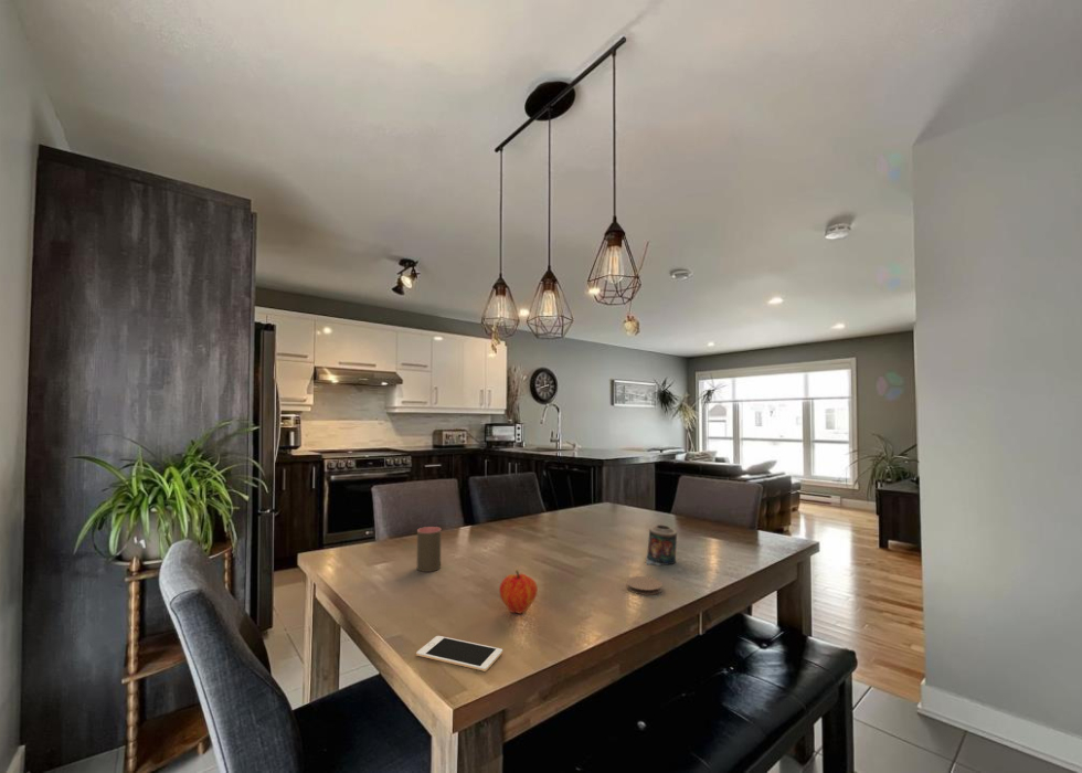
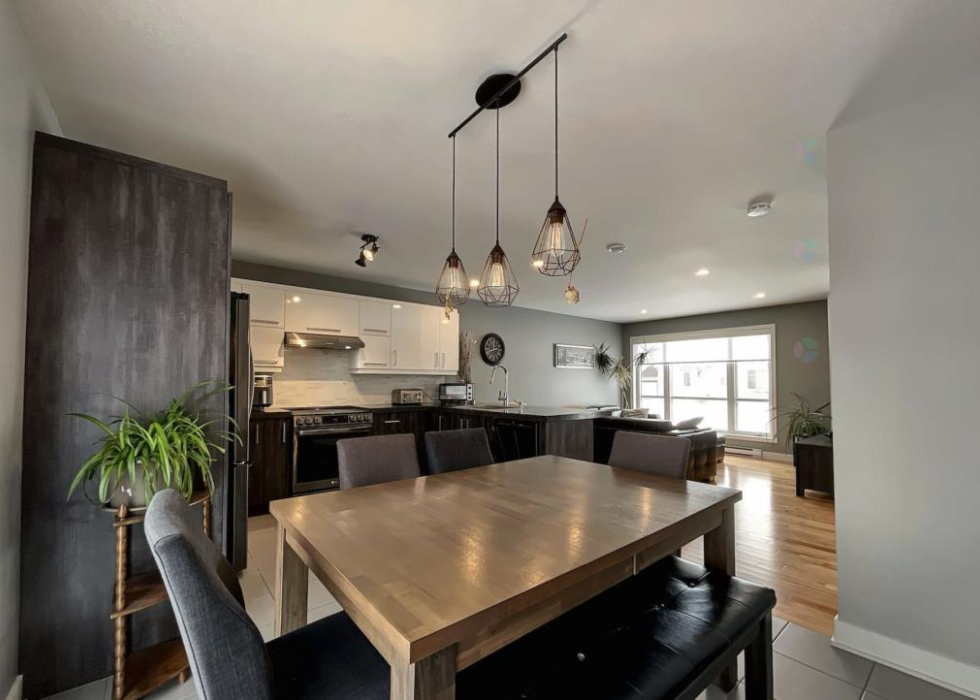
- candle [646,523,678,566]
- cup [416,526,442,573]
- coaster [625,575,664,596]
- fruit [498,569,539,615]
- cell phone [415,635,503,673]
